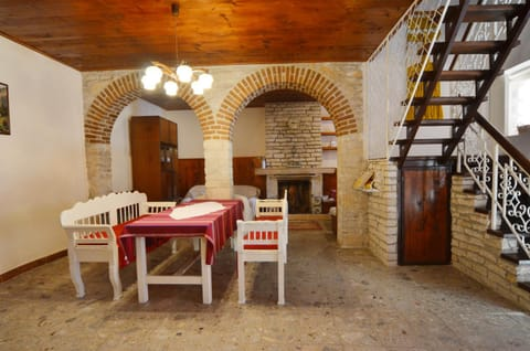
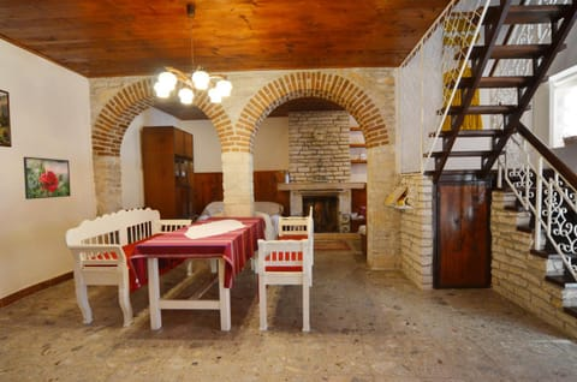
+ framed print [23,156,72,201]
